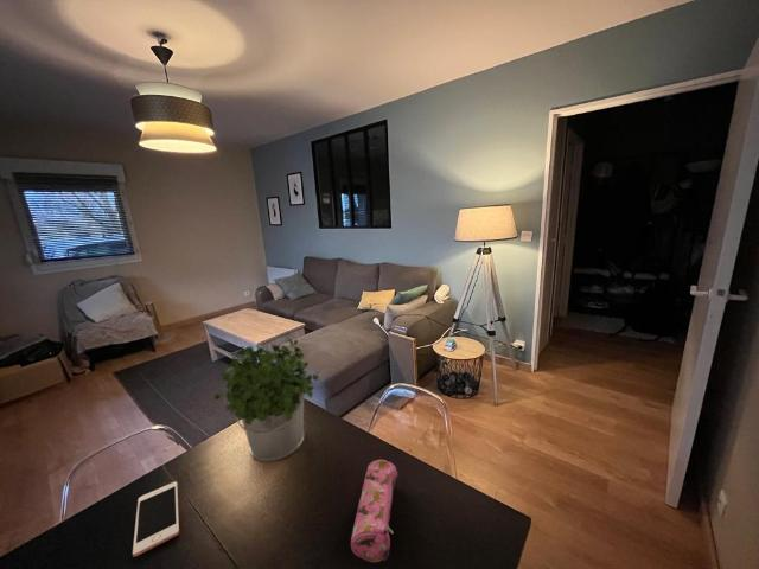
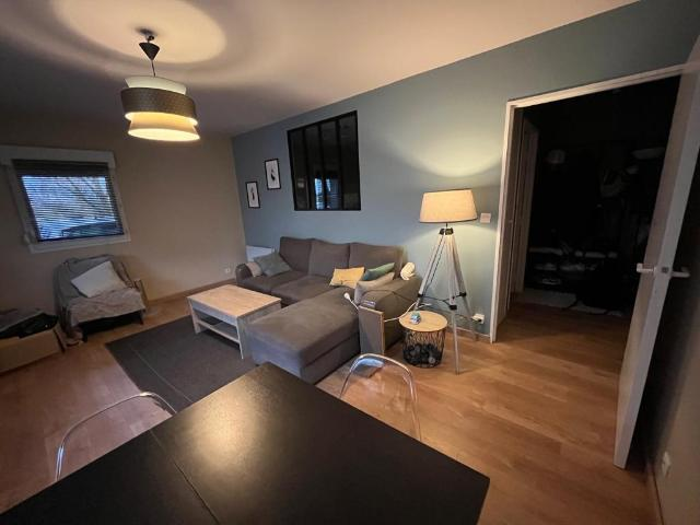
- pencil case [350,459,398,563]
- potted plant [213,338,323,462]
- cell phone [132,480,180,558]
